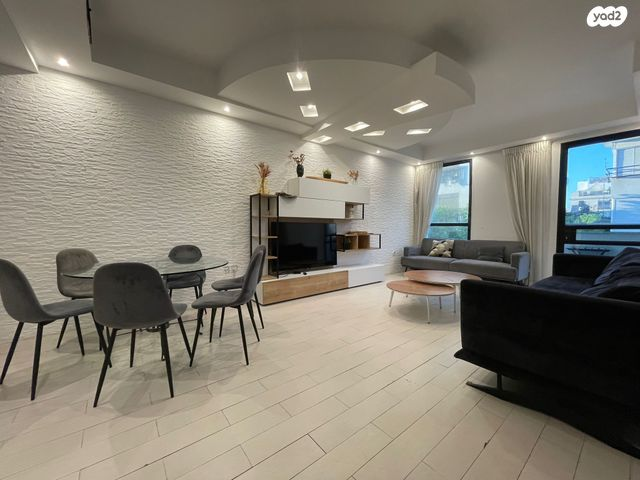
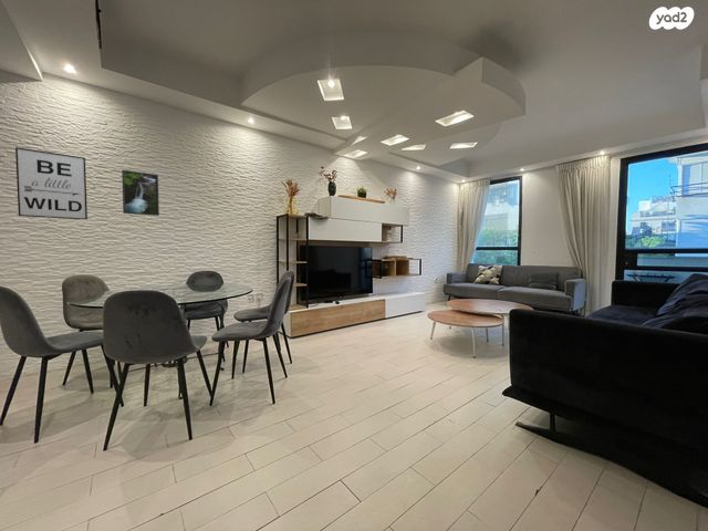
+ wall art [14,146,88,221]
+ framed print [121,169,160,217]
